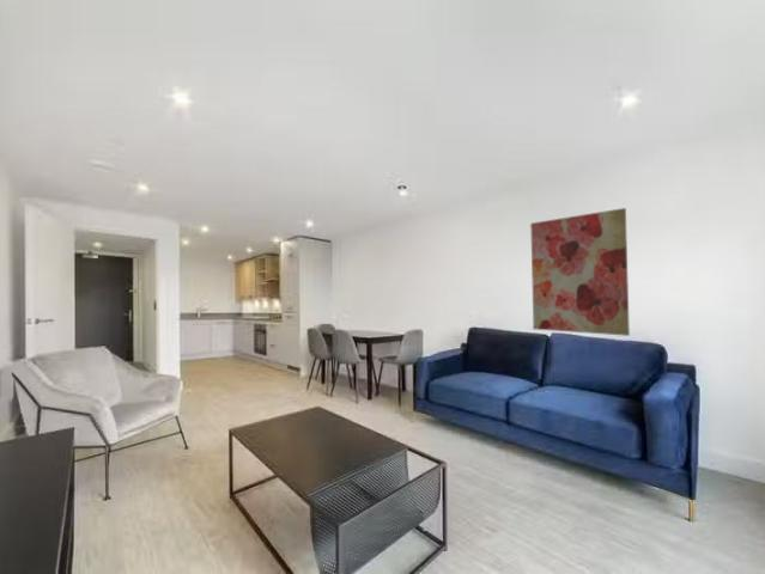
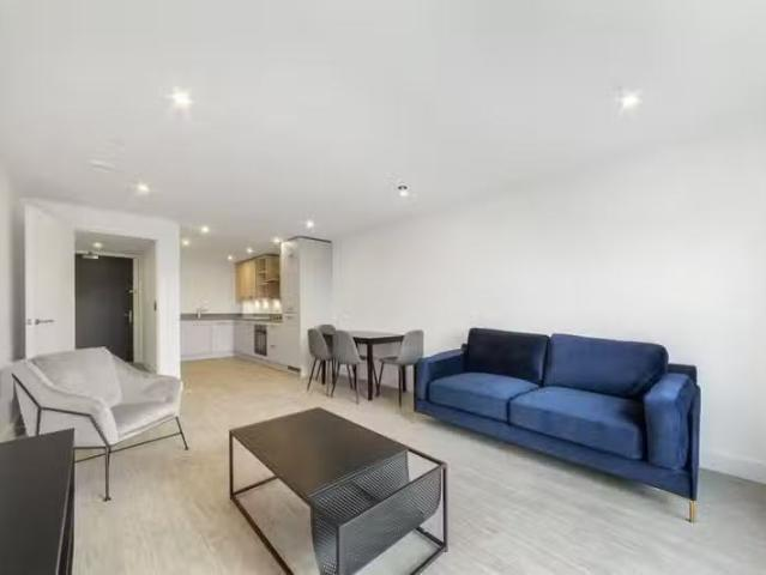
- wall art [529,207,631,337]
